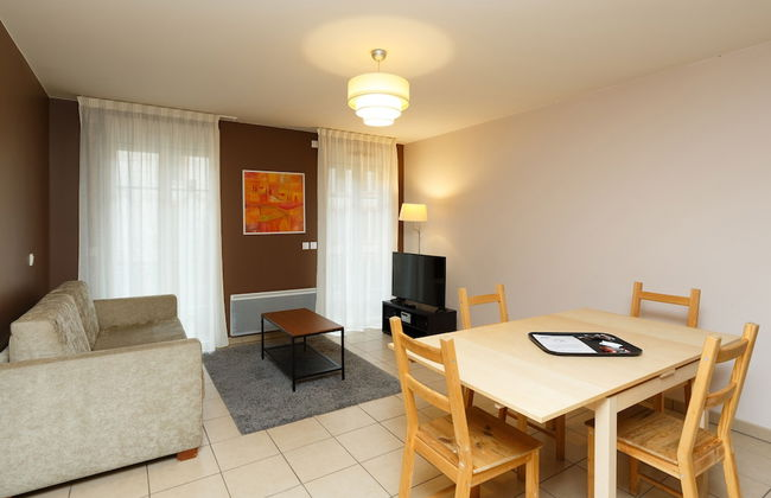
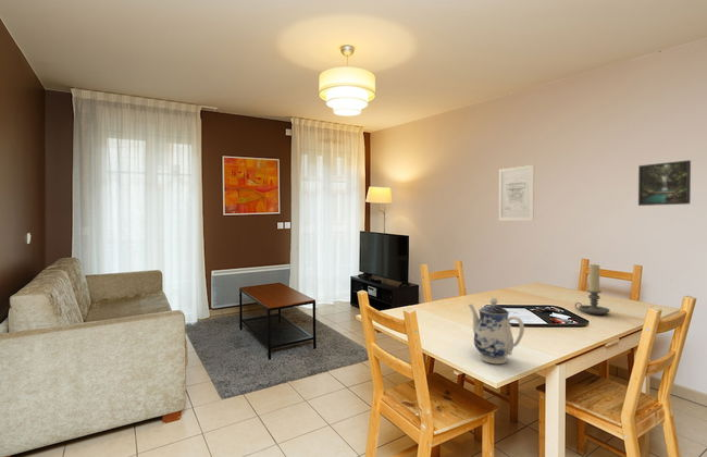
+ teapot [468,297,525,365]
+ wall art [498,163,535,222]
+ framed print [637,159,692,207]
+ candle holder [574,262,611,316]
